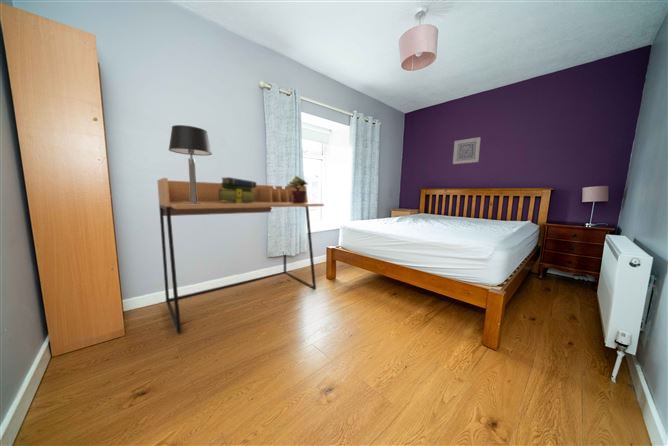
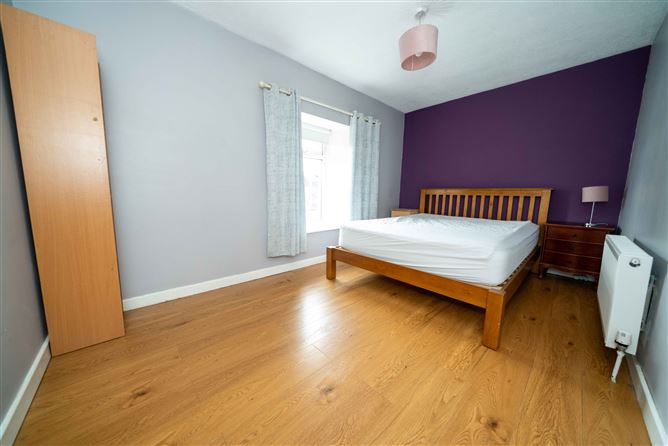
- table lamp [168,124,213,204]
- potted plant [286,175,308,203]
- stack of books [219,176,257,203]
- desk [156,177,325,335]
- wall art [452,136,482,165]
